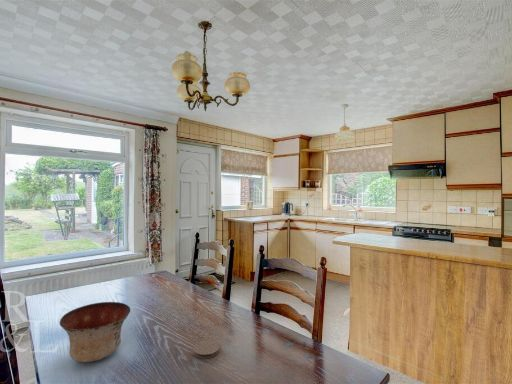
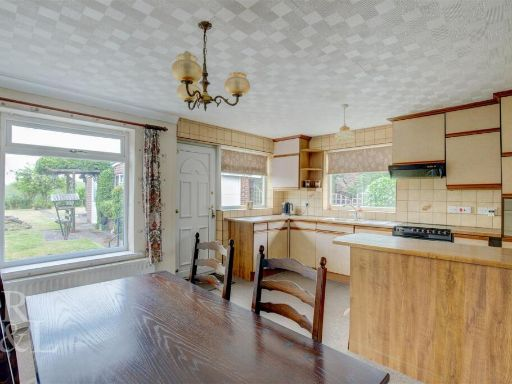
- coaster [192,339,221,359]
- bowl [58,301,131,363]
